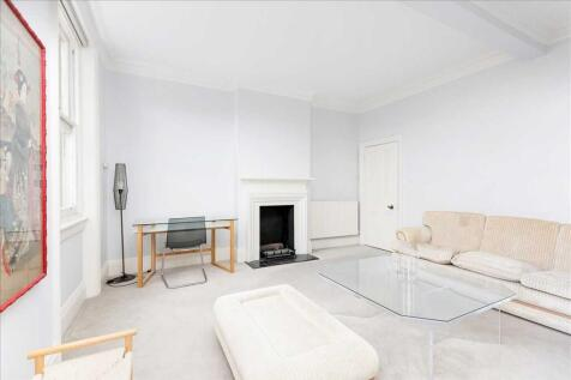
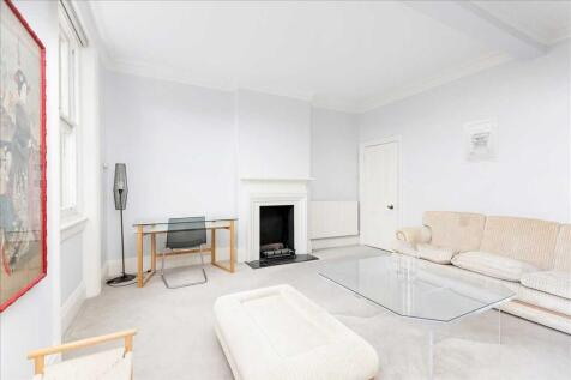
+ wall art [463,116,499,165]
